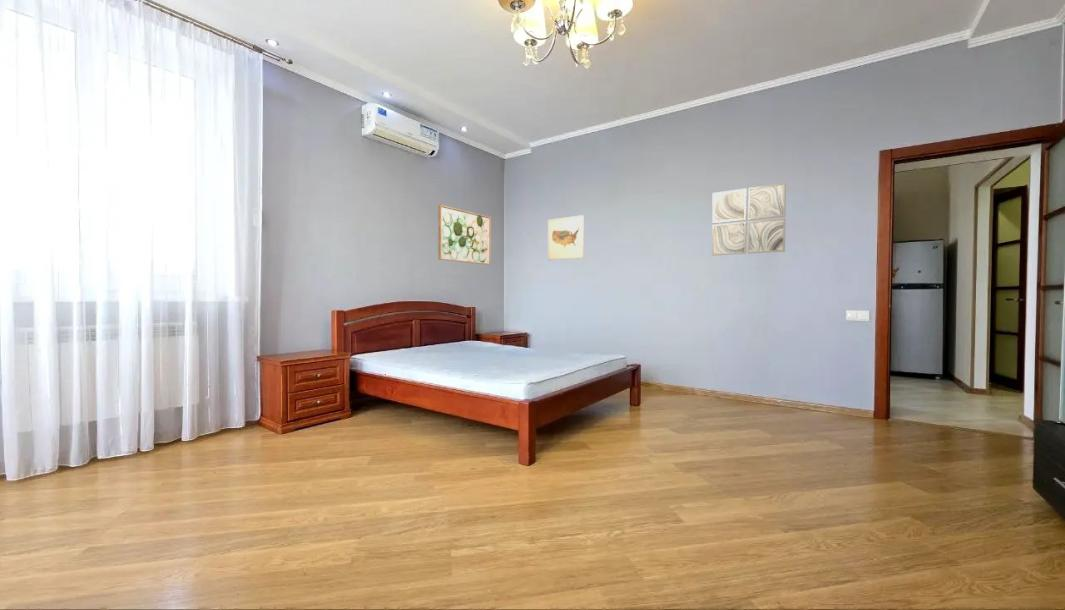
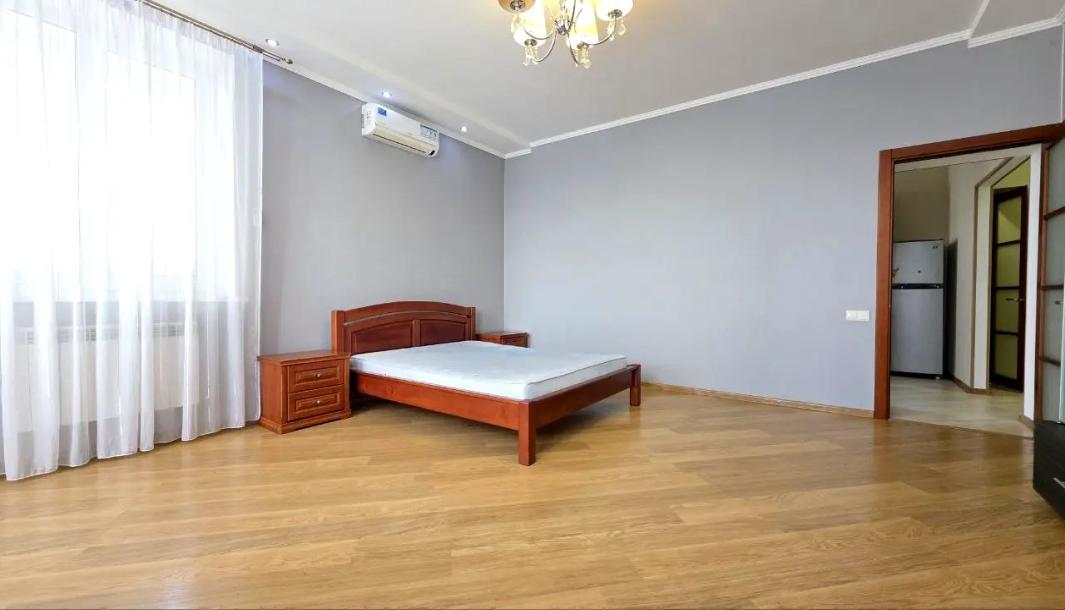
- wall art [437,204,492,266]
- wall art [711,182,787,257]
- wall art [547,214,585,261]
